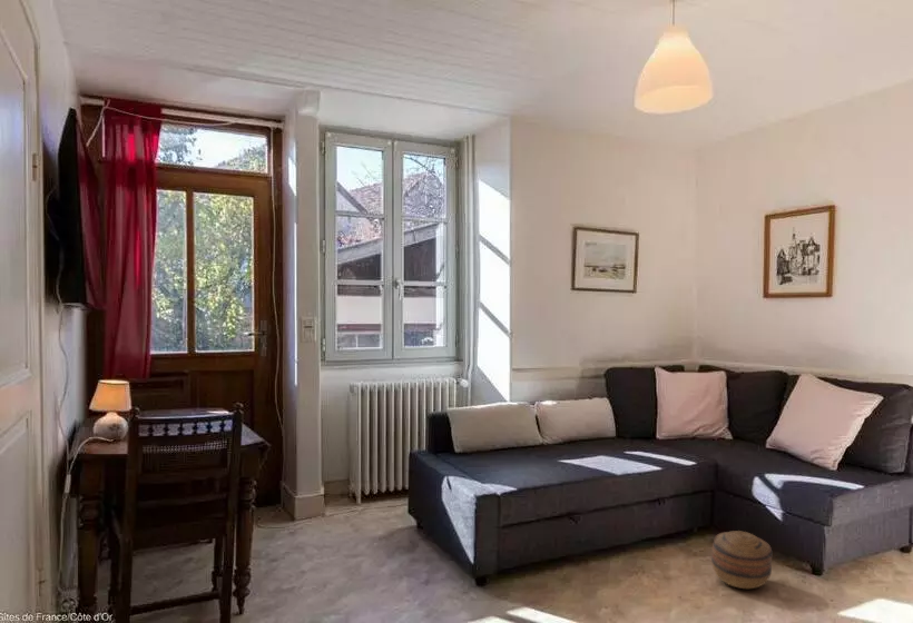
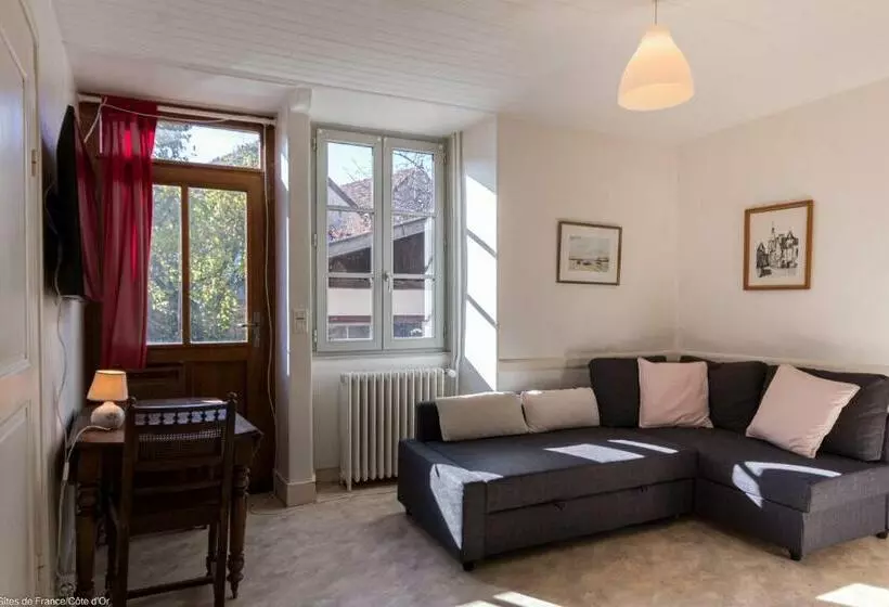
- basket [710,530,773,590]
